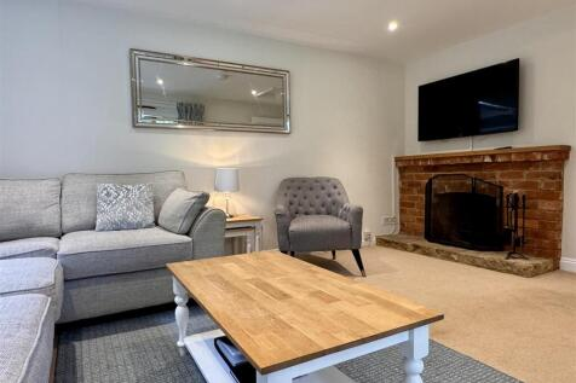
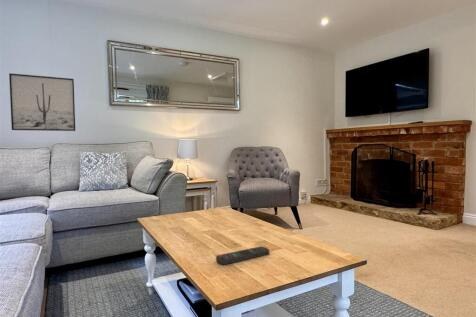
+ wall art [8,72,76,132]
+ remote control [215,245,270,266]
